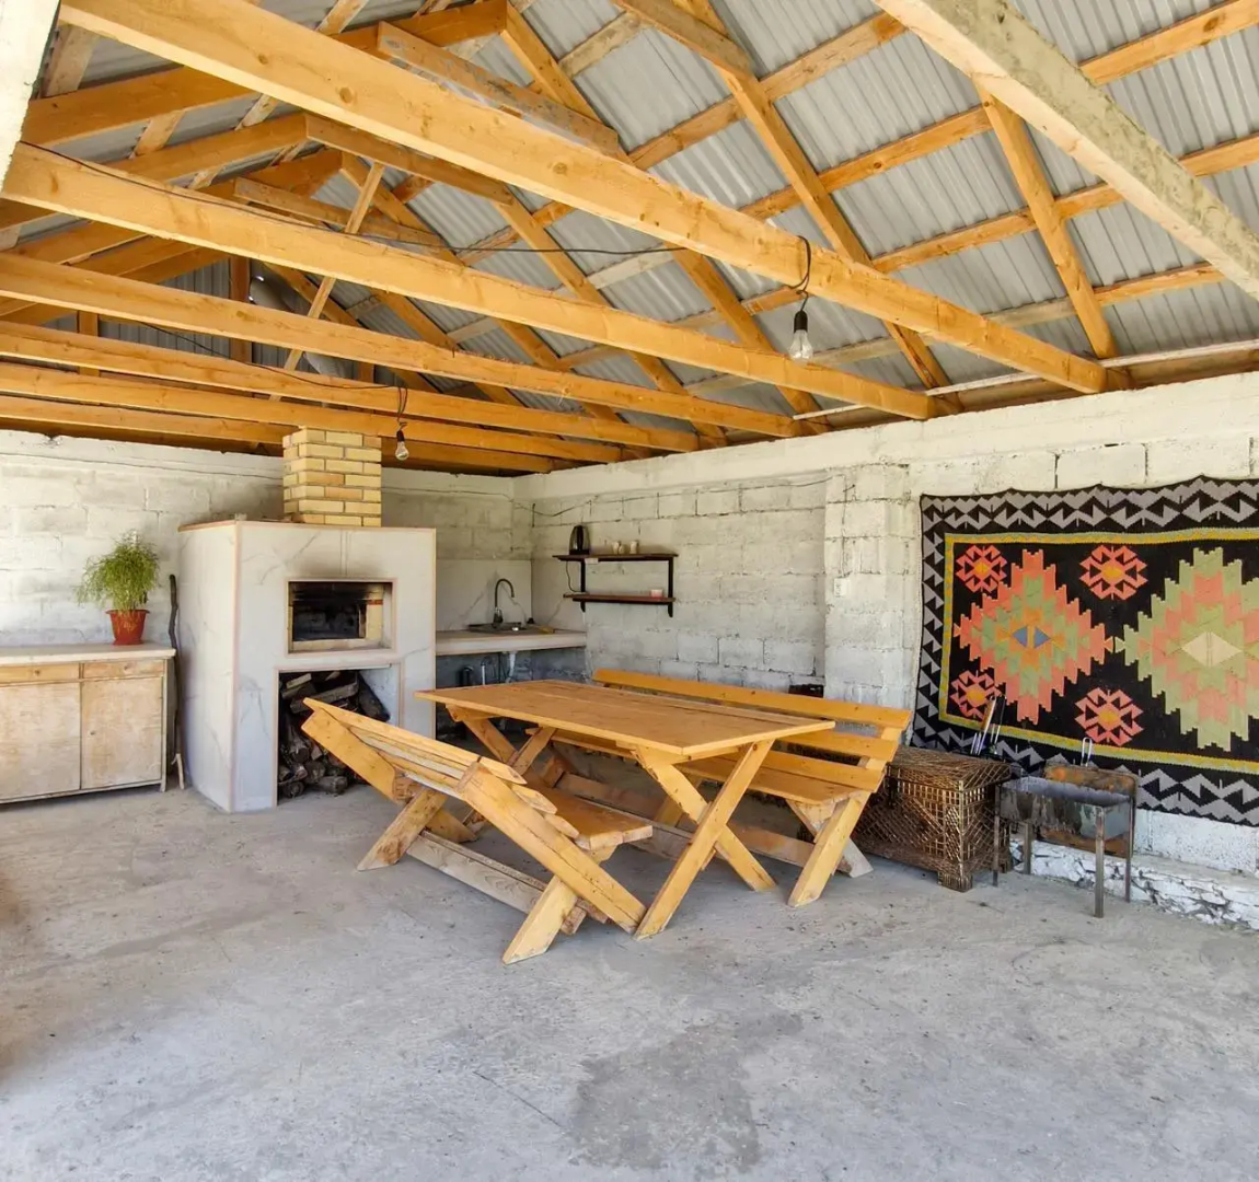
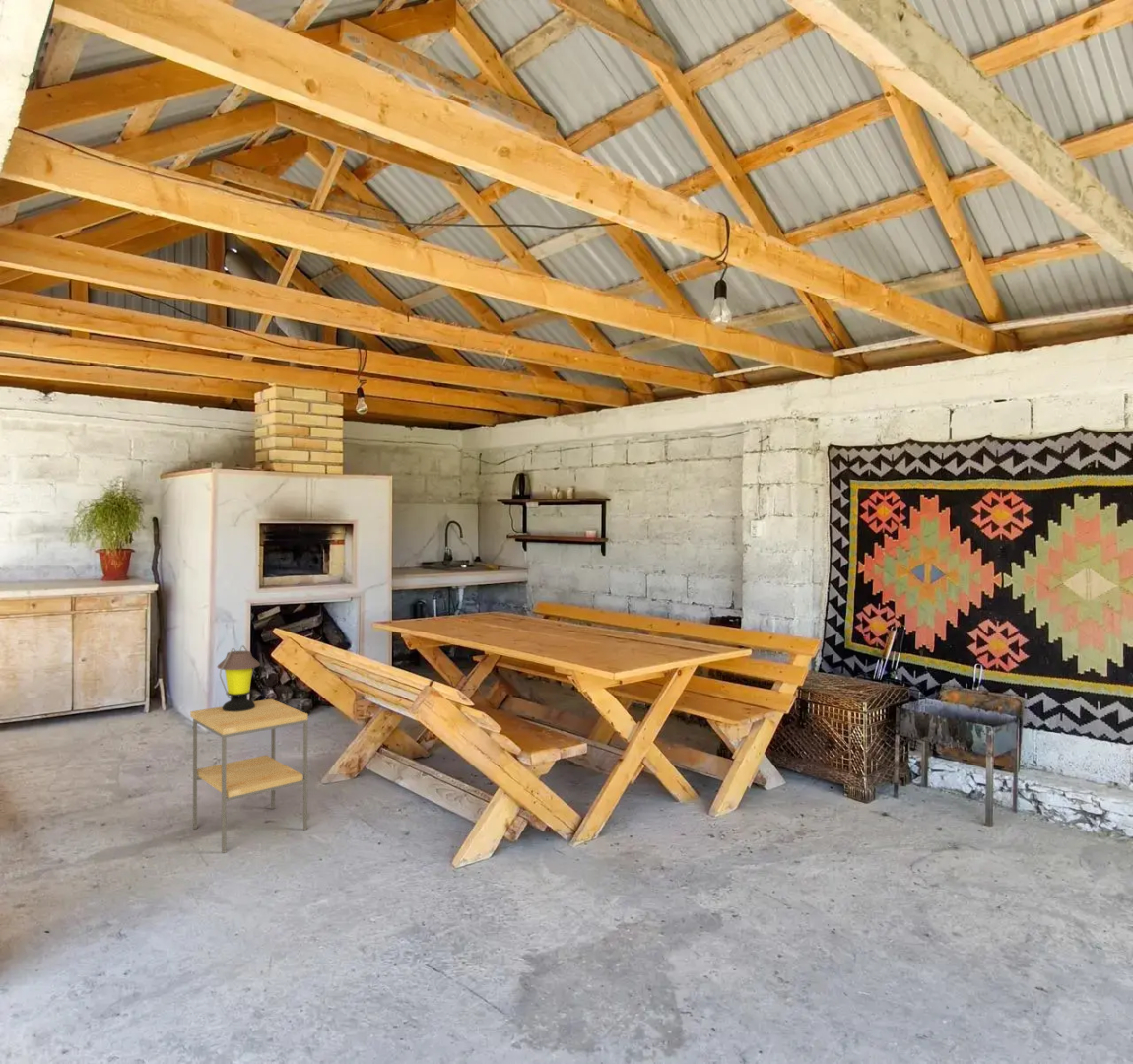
+ side table [189,698,308,854]
+ lantern [217,644,261,712]
